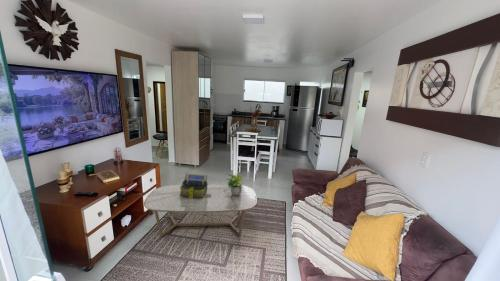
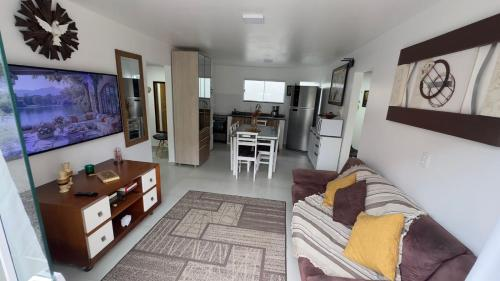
- coffee table [143,183,258,238]
- potted plant [226,173,244,196]
- stack of books [179,173,209,199]
